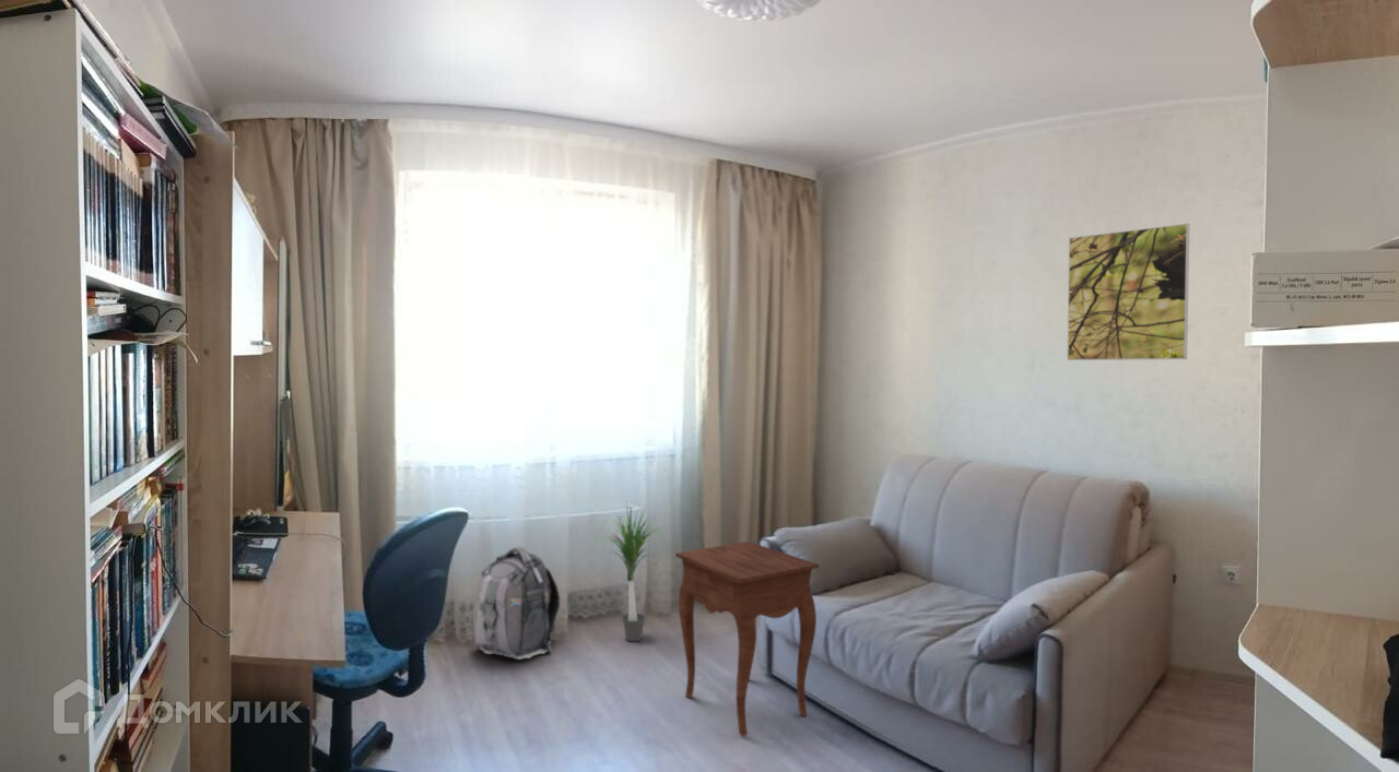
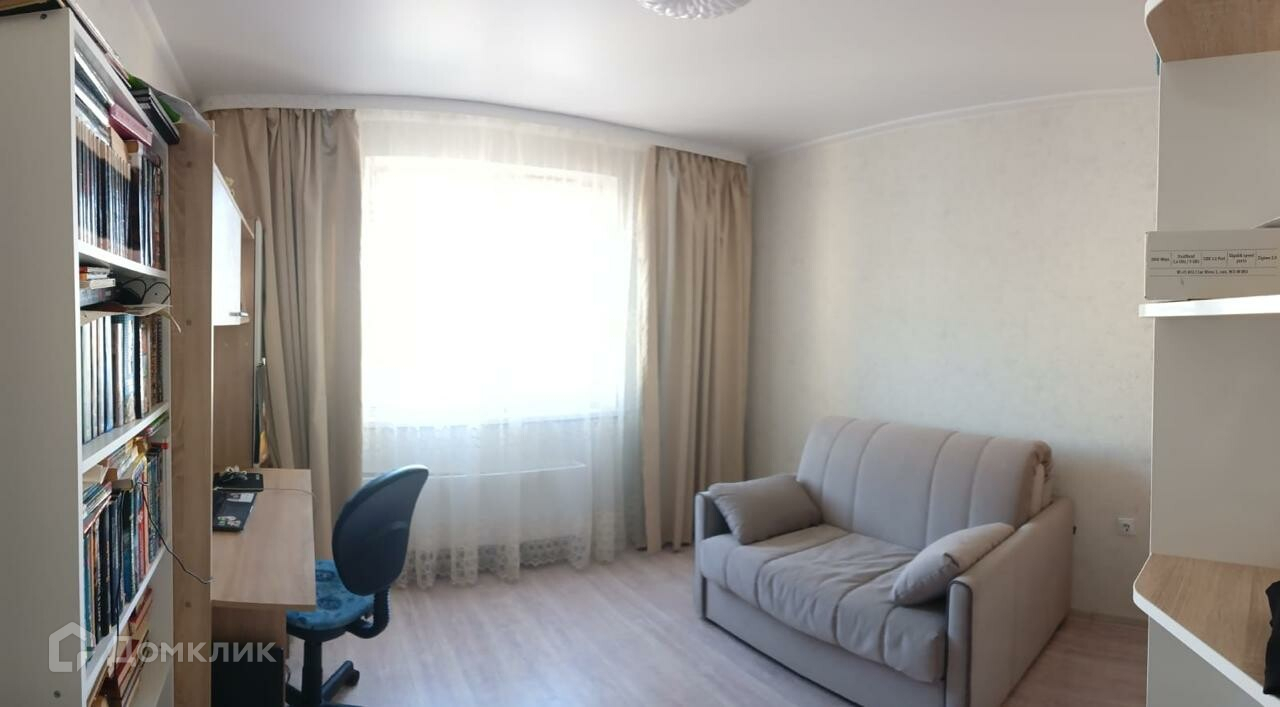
- potted plant [586,501,674,642]
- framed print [1066,223,1190,361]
- side table [674,541,820,738]
- backpack [471,546,561,661]
